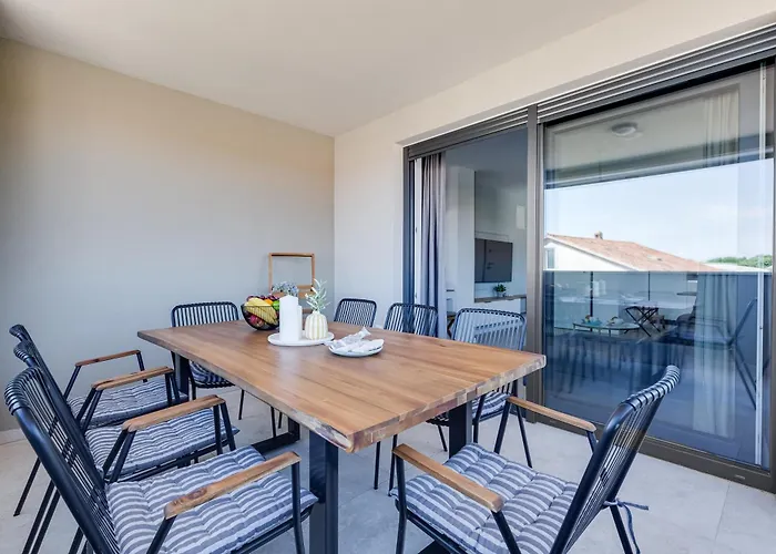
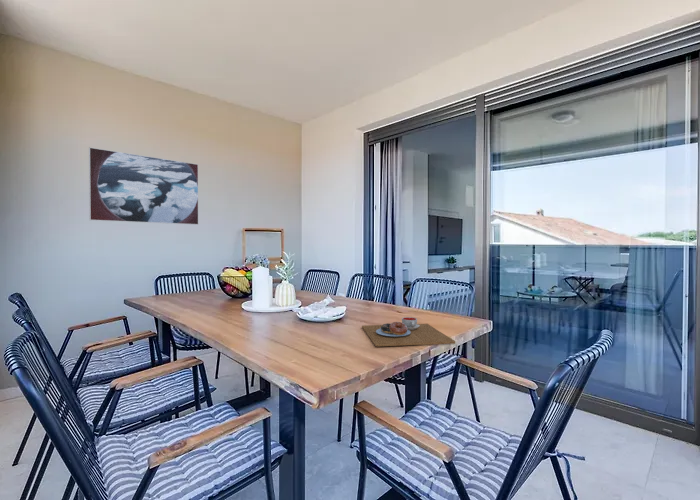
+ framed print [88,146,199,226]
+ placemat [361,316,456,347]
